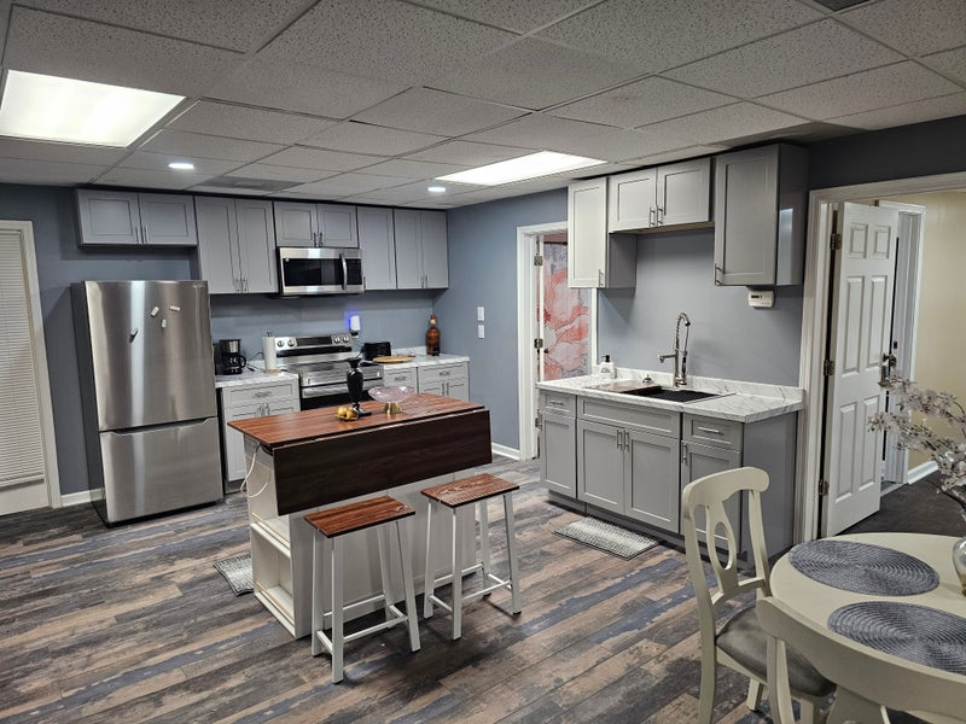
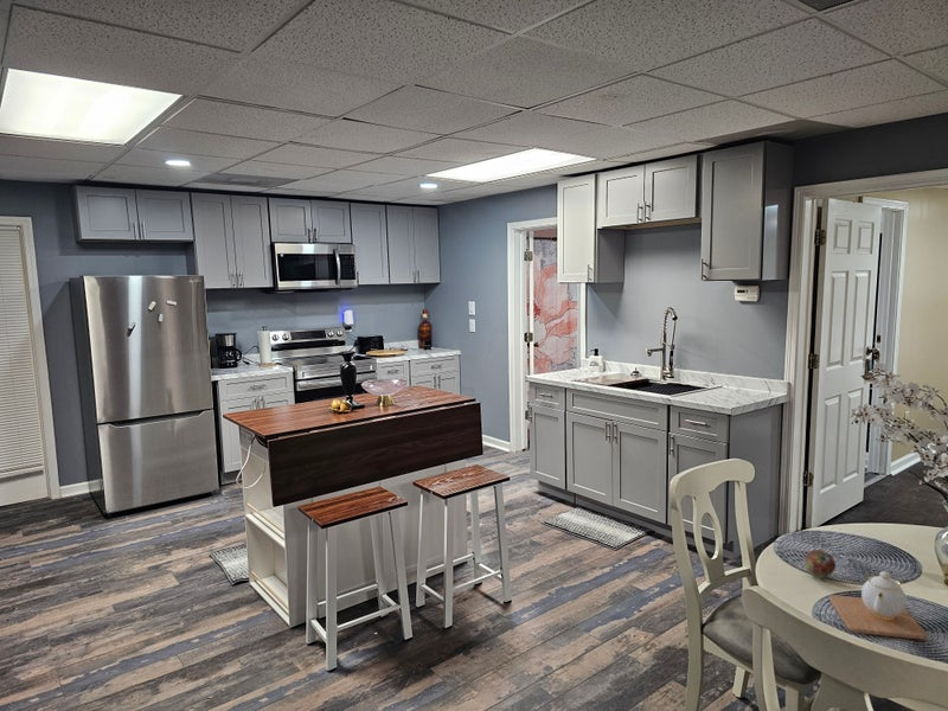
+ teapot [828,570,928,641]
+ fruit [803,549,837,579]
